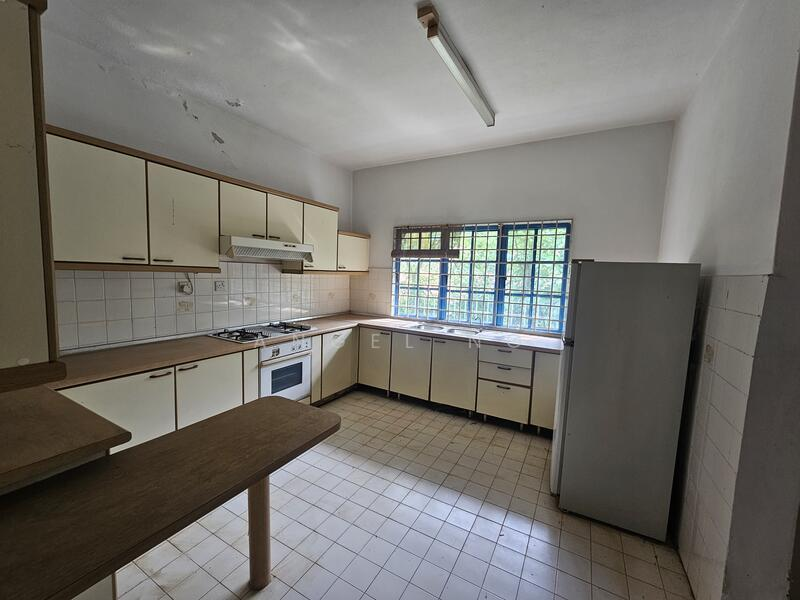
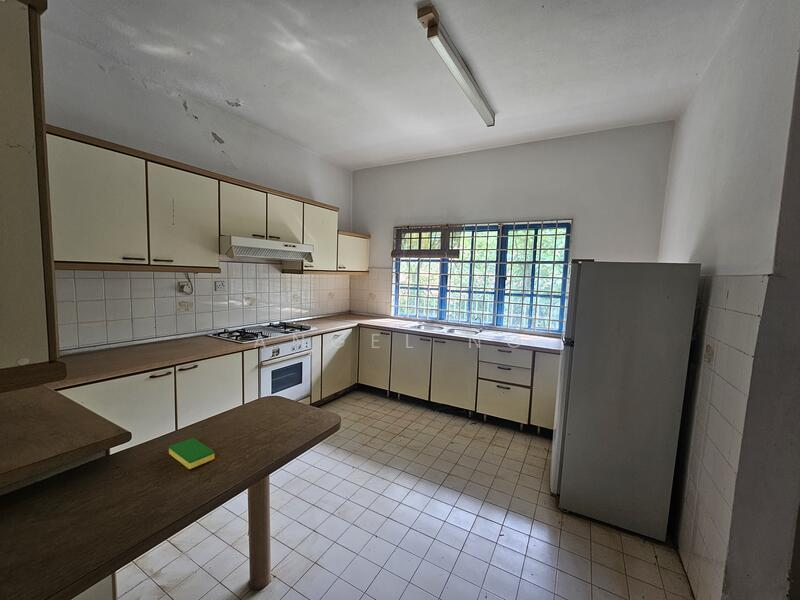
+ dish sponge [168,437,215,470]
